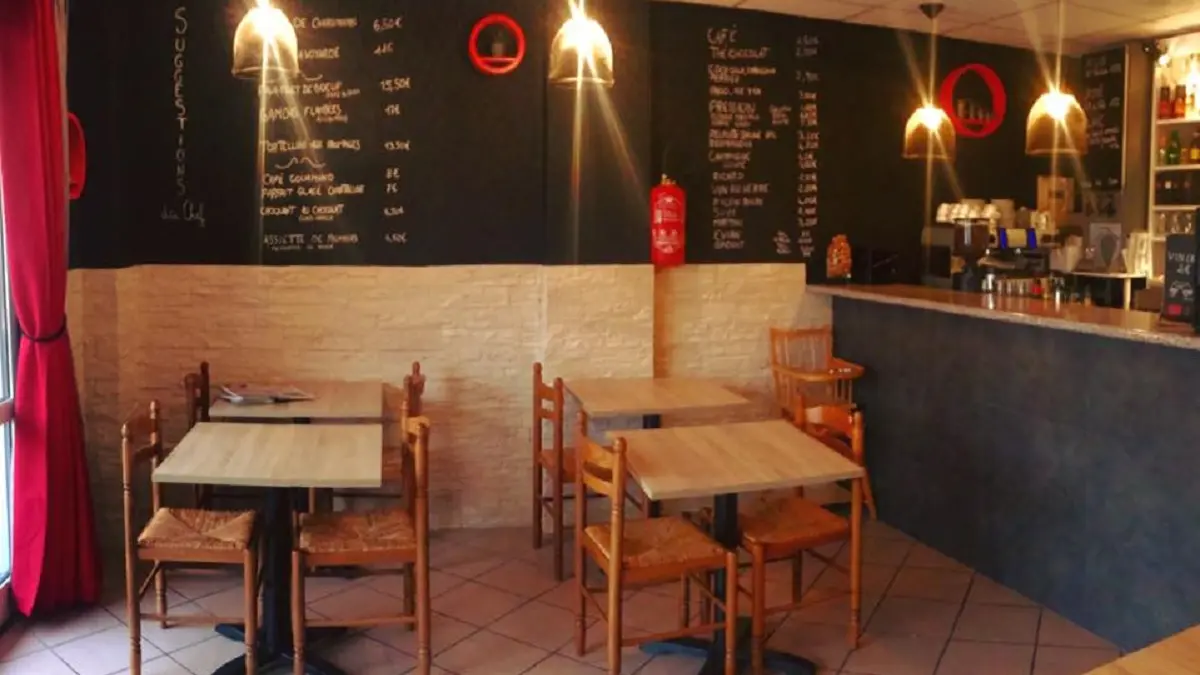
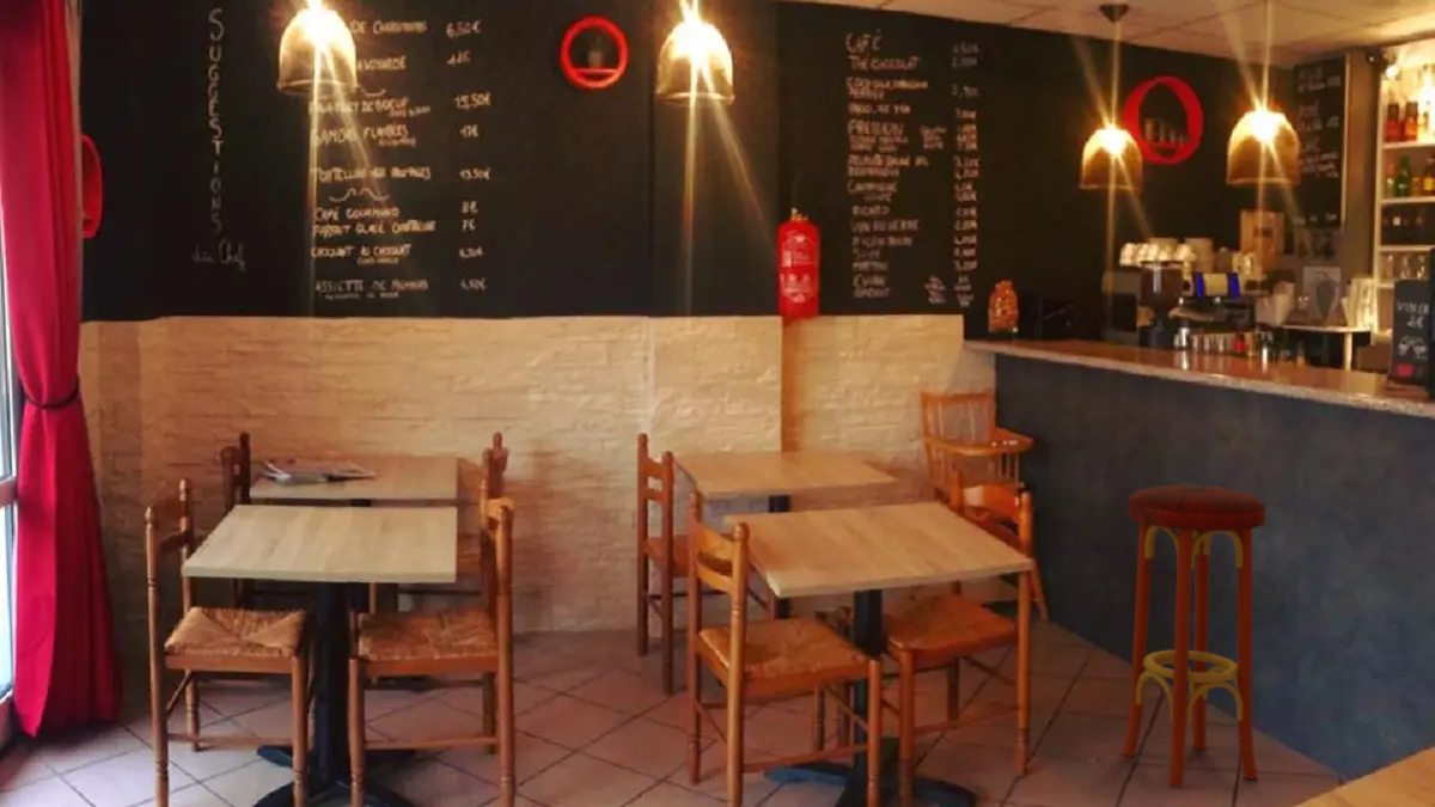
+ bar stool [1120,483,1266,788]
